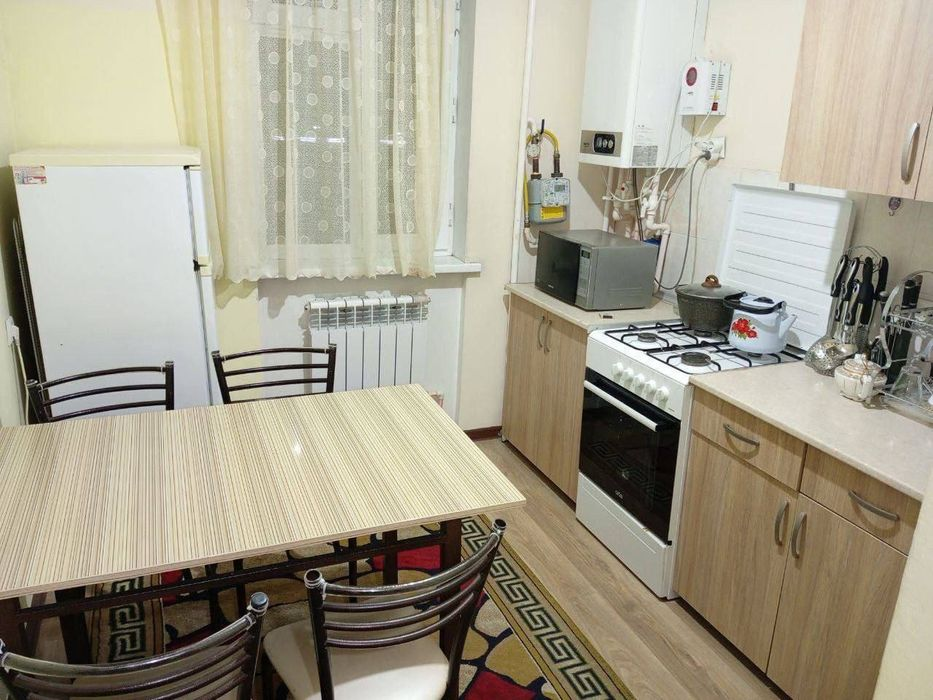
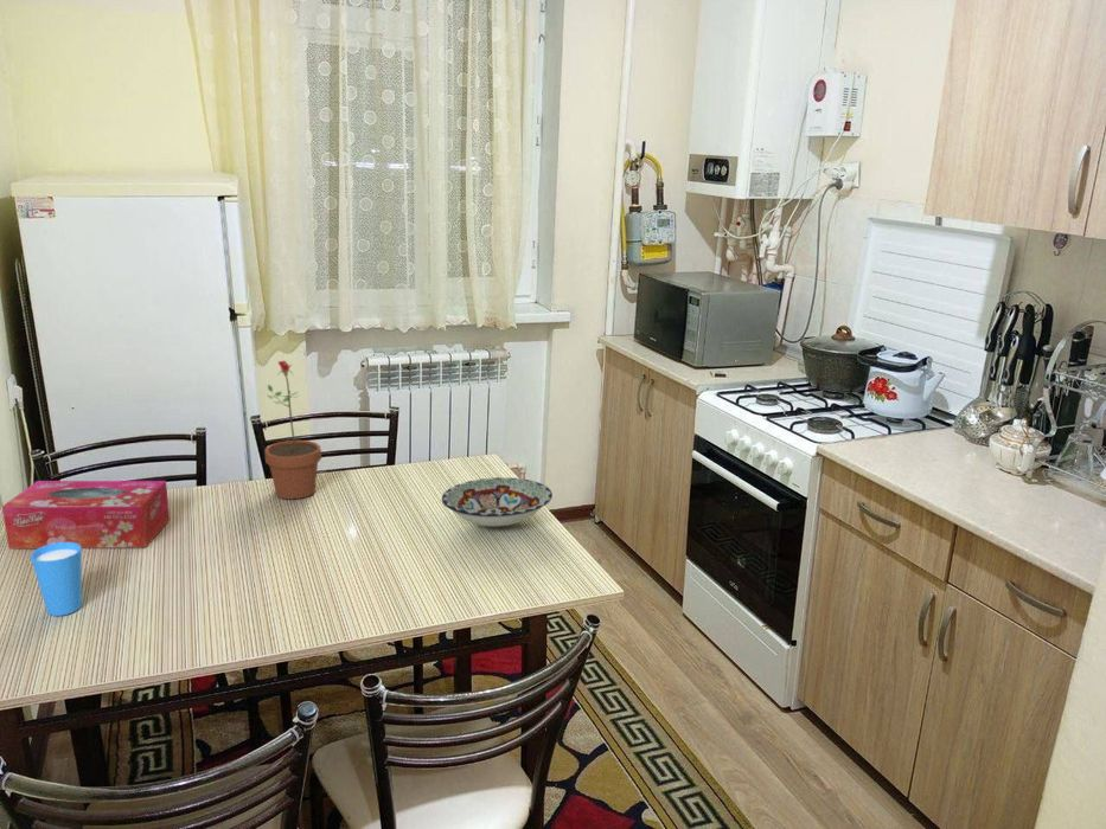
+ tissue box [1,480,171,550]
+ cup [30,542,83,617]
+ potted flower [264,360,322,500]
+ bowl [441,476,554,527]
